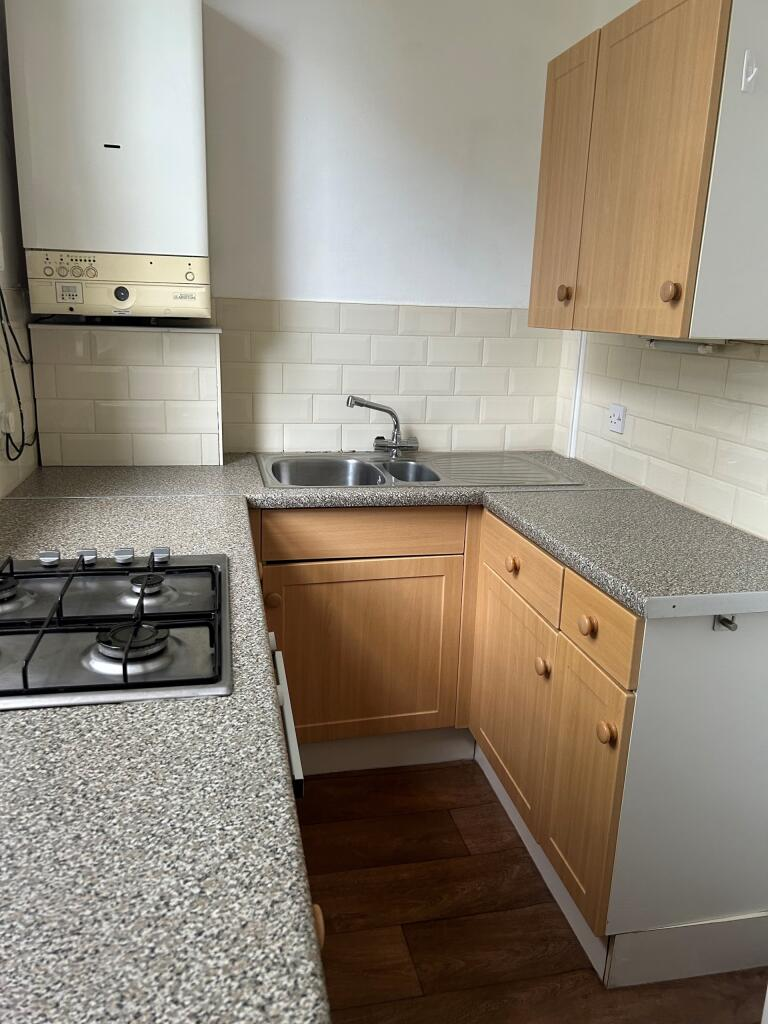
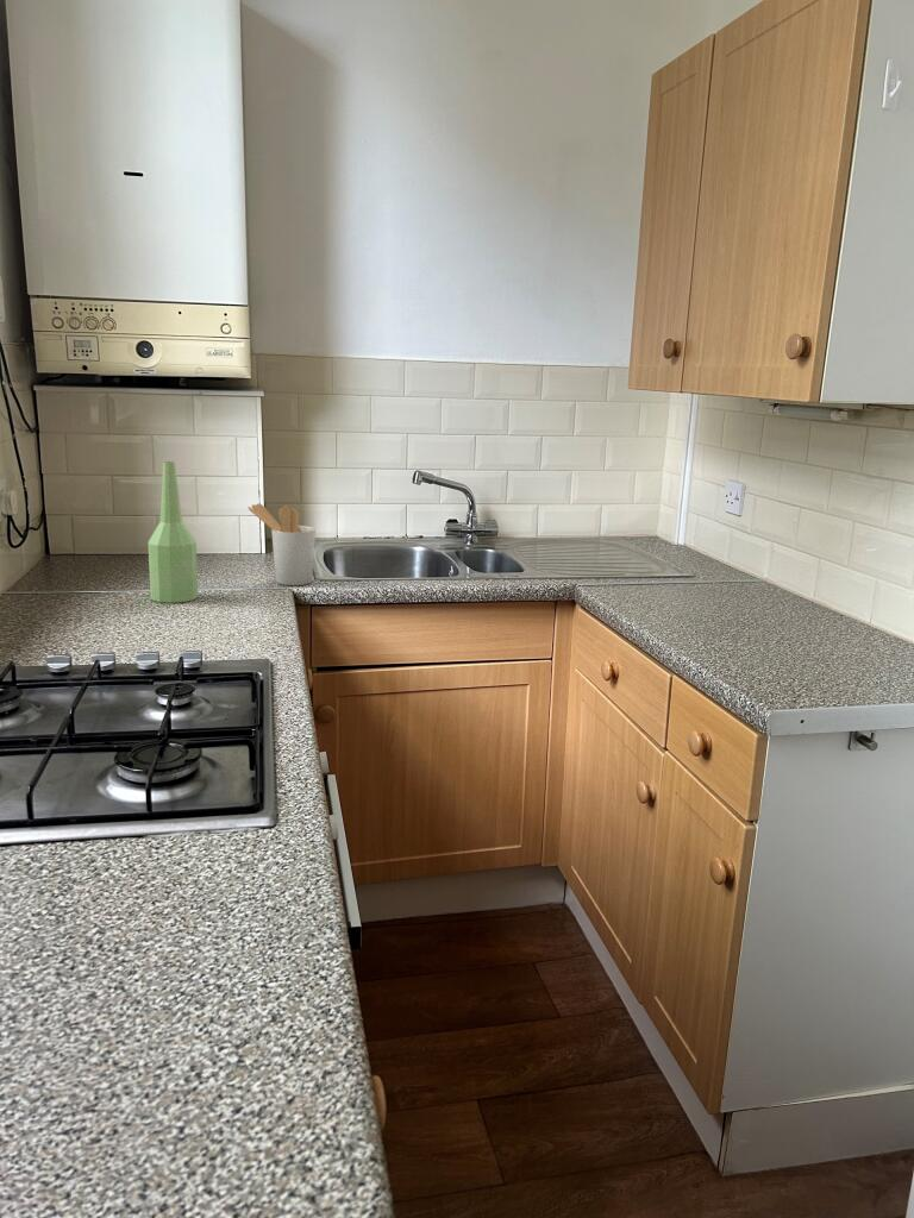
+ utensil holder [246,502,317,586]
+ bottle [148,460,199,604]
